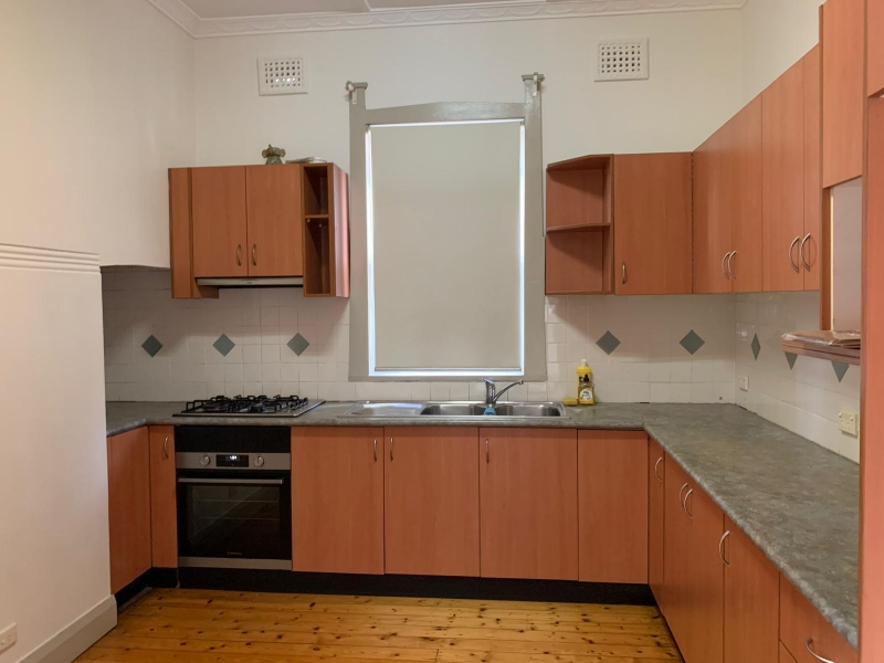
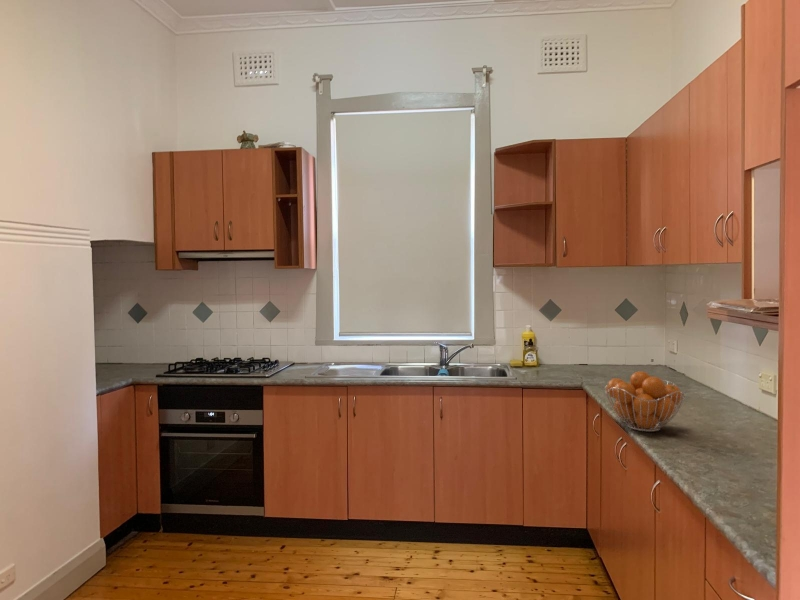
+ fruit basket [604,370,686,433]
